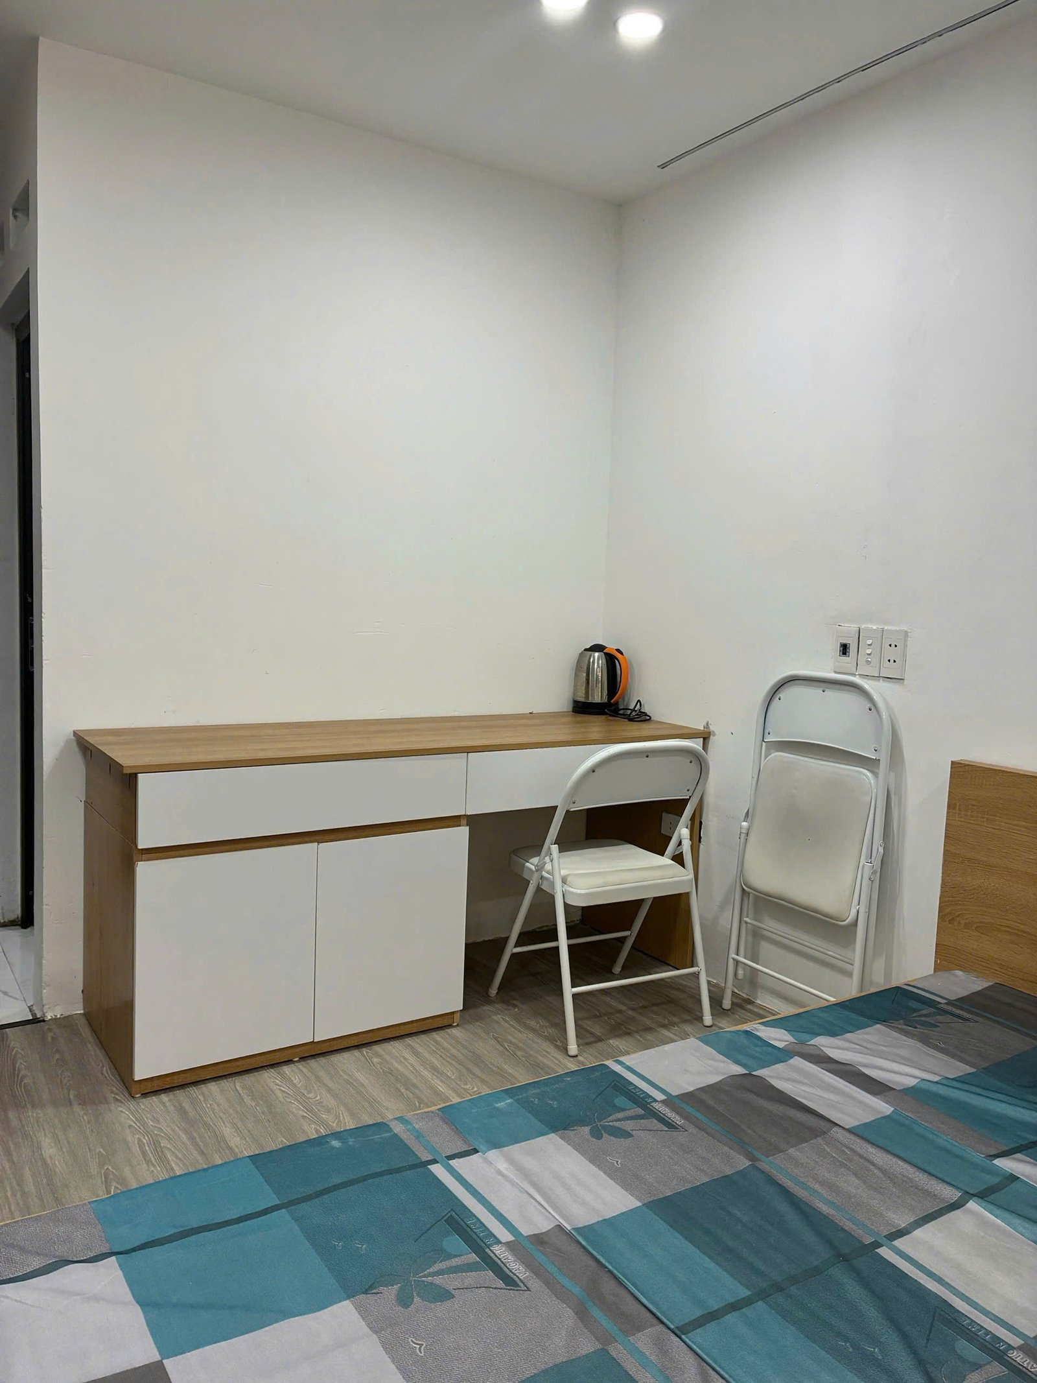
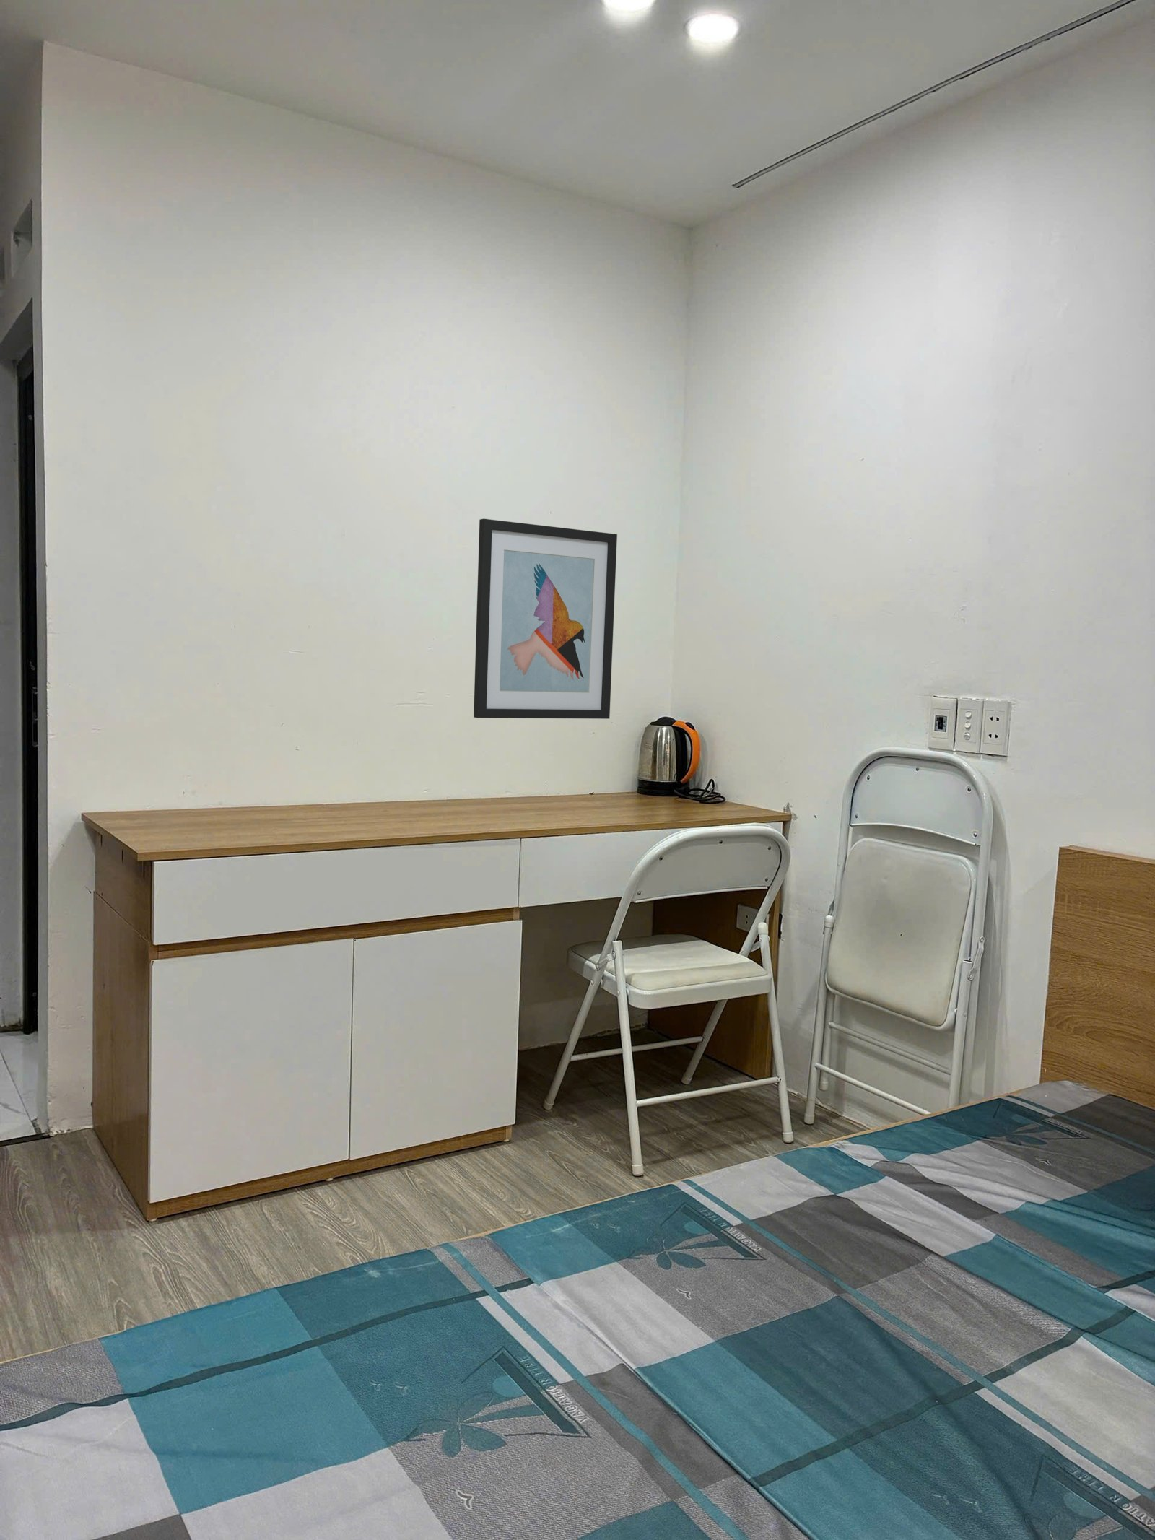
+ wall art [473,518,618,720]
